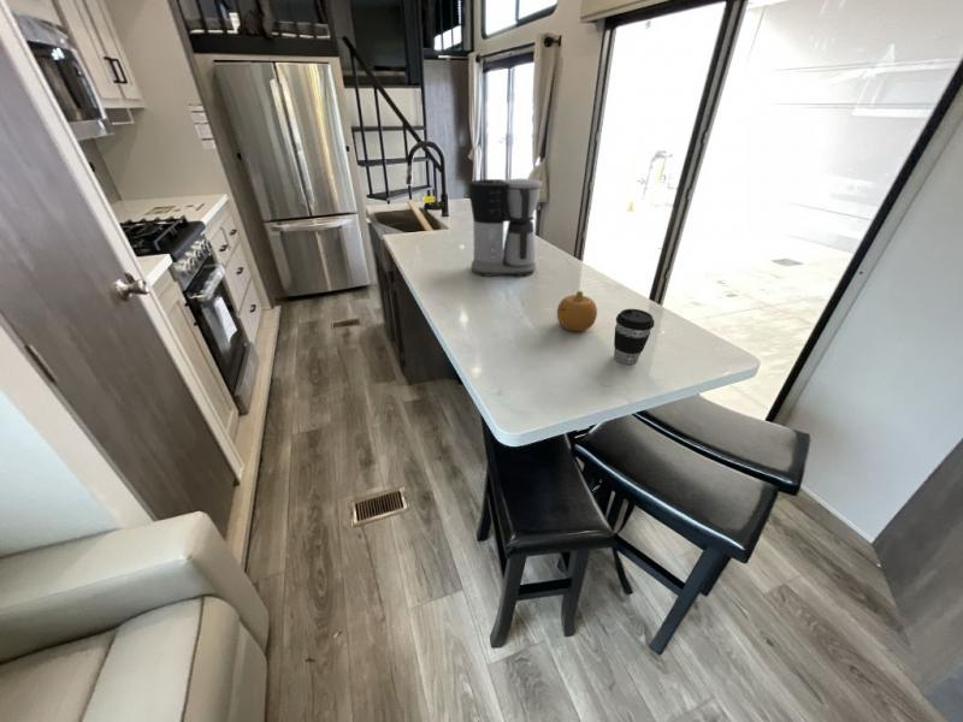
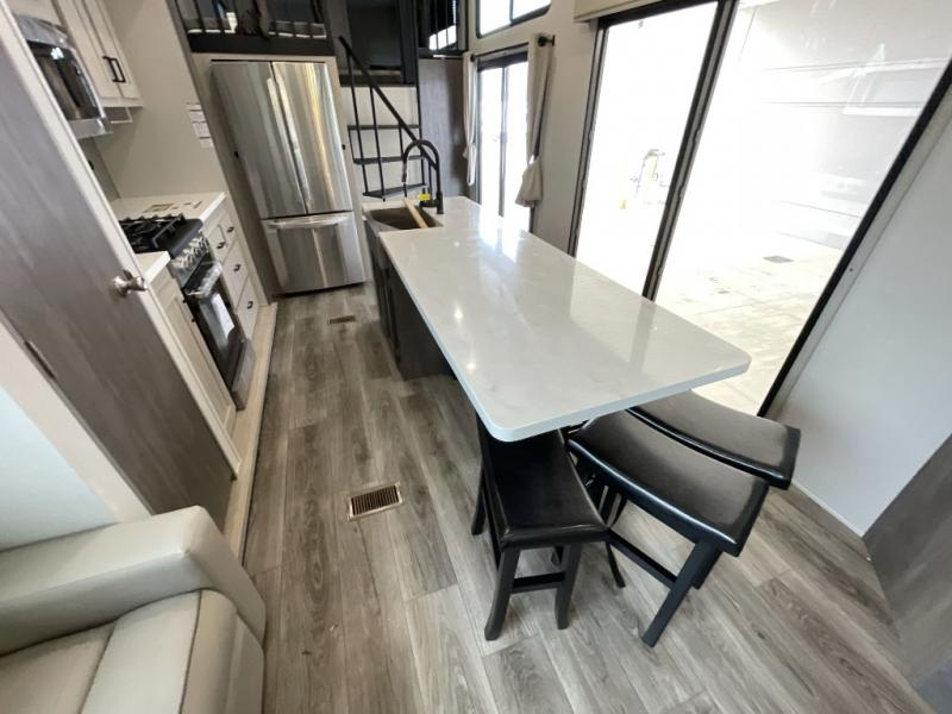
- coffee maker [468,178,543,278]
- fruit [556,290,598,332]
- coffee cup [613,308,655,366]
